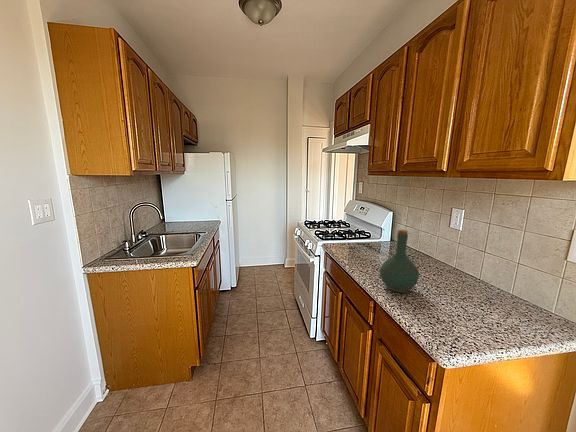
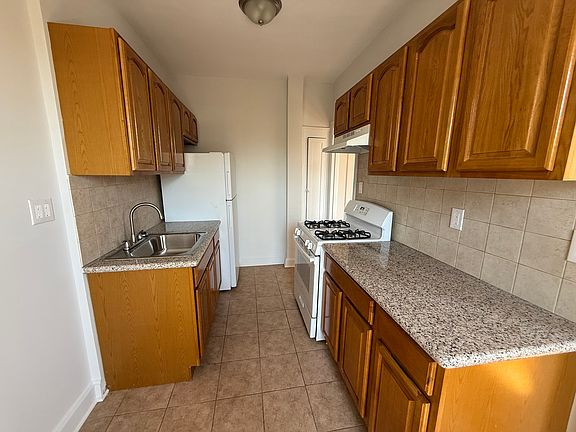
- bottle [379,229,420,294]
